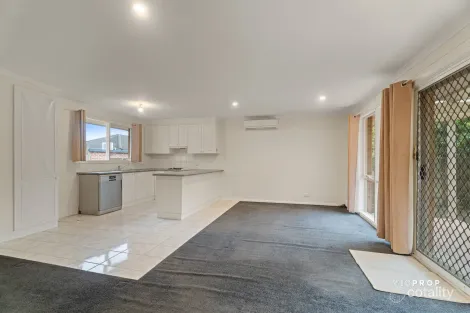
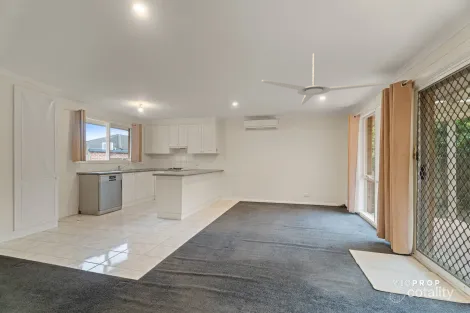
+ ceiling fan [261,52,388,106]
